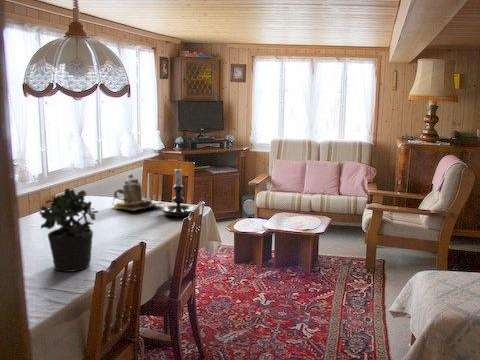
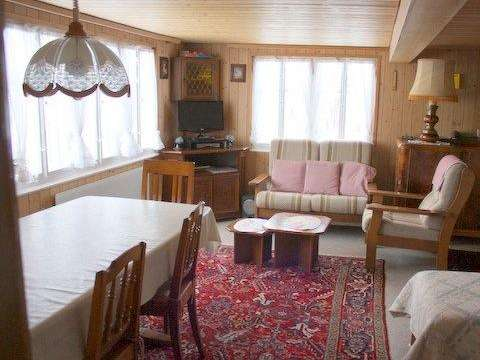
- teapot [111,174,165,212]
- candle holder [161,165,197,218]
- potted plant [38,187,100,273]
